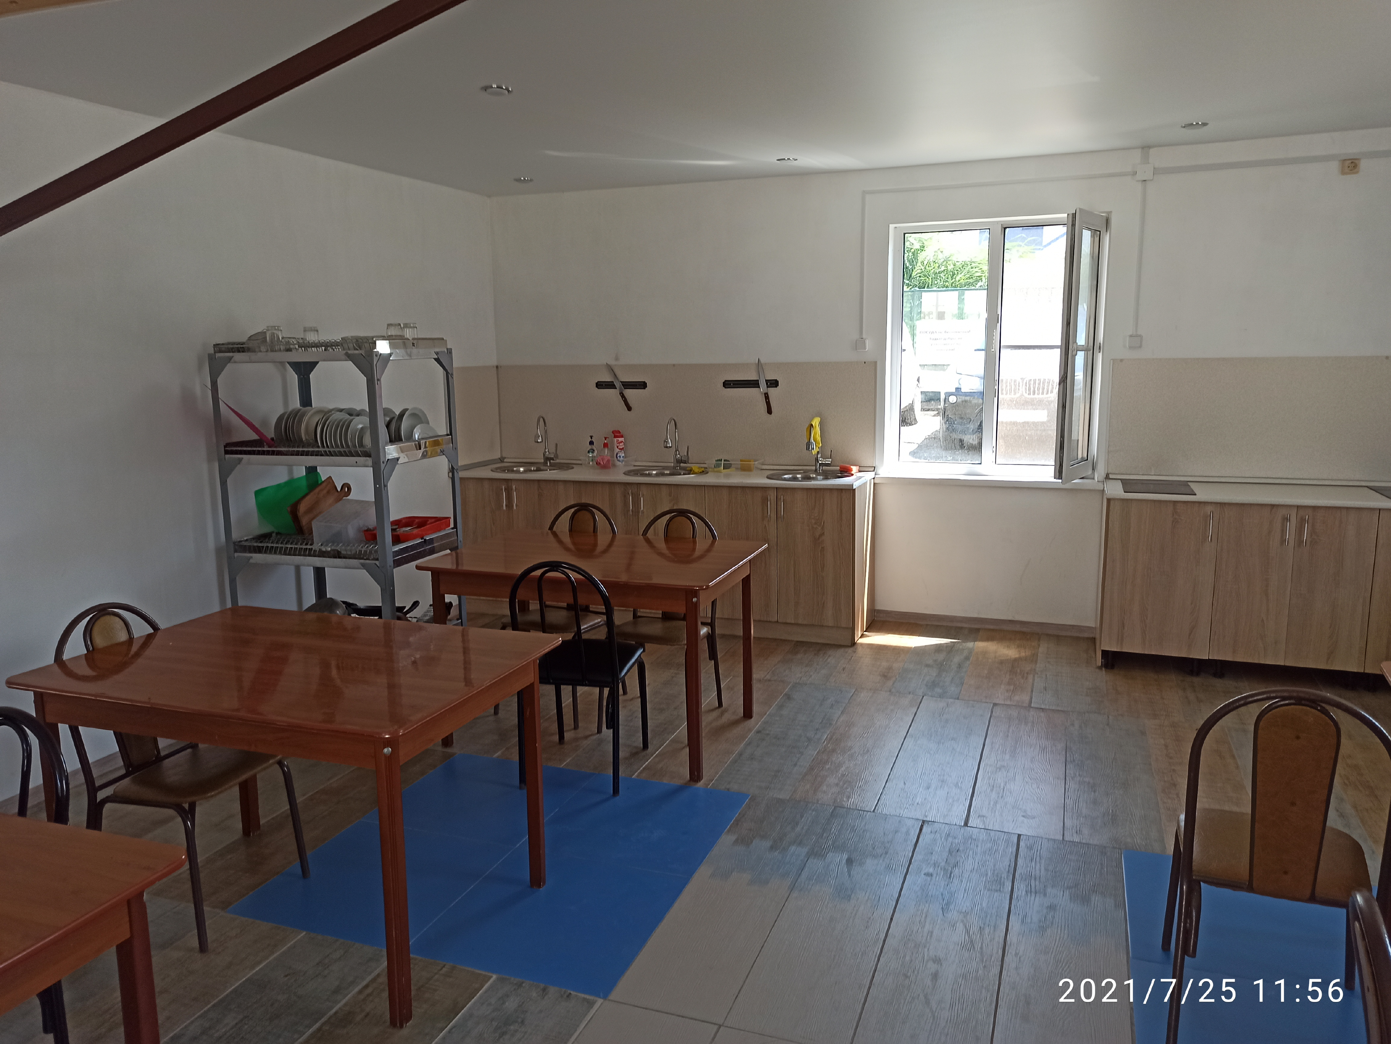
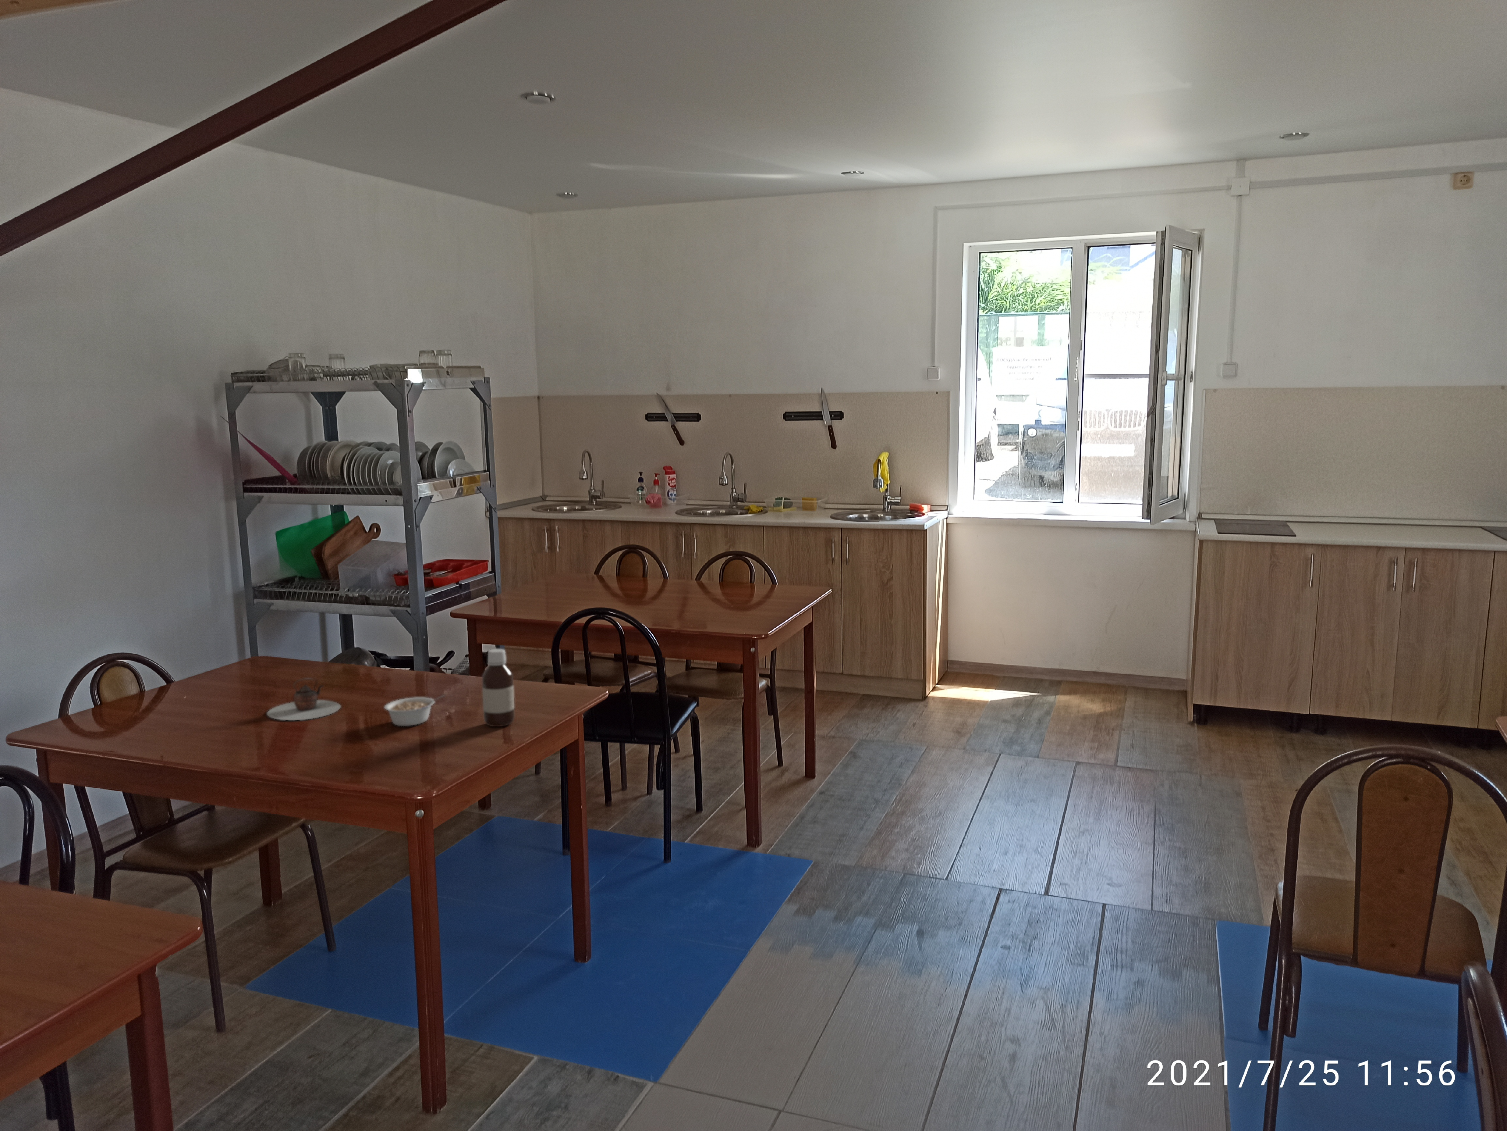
+ legume [384,695,446,727]
+ bottle [483,649,515,727]
+ teapot [266,677,341,721]
